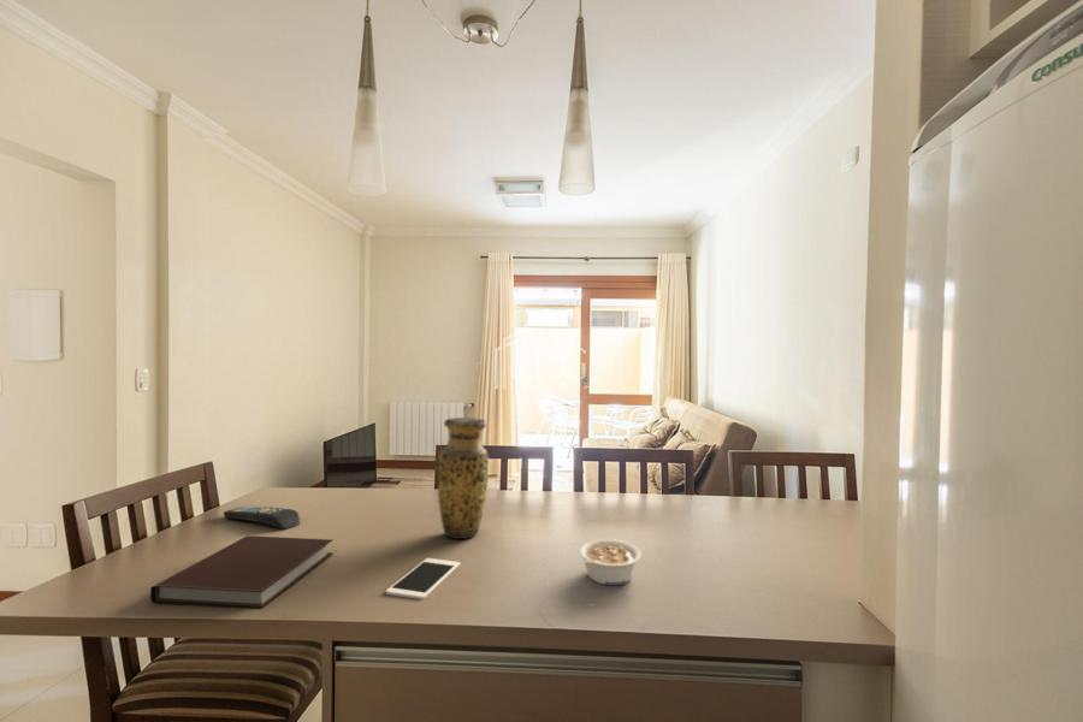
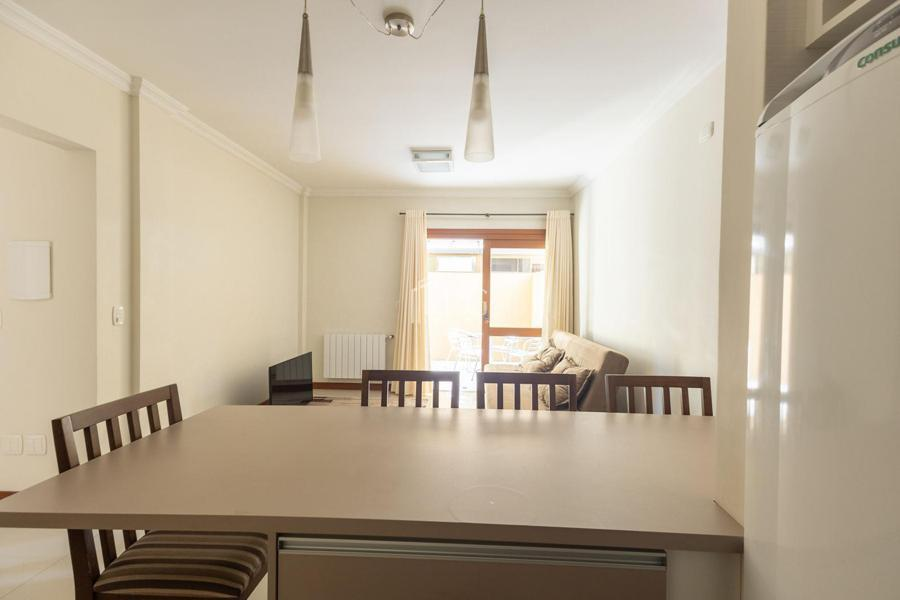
- notebook [149,534,333,610]
- legume [578,538,643,586]
- remote control [223,505,301,531]
- cell phone [385,557,461,600]
- vase [437,416,490,540]
